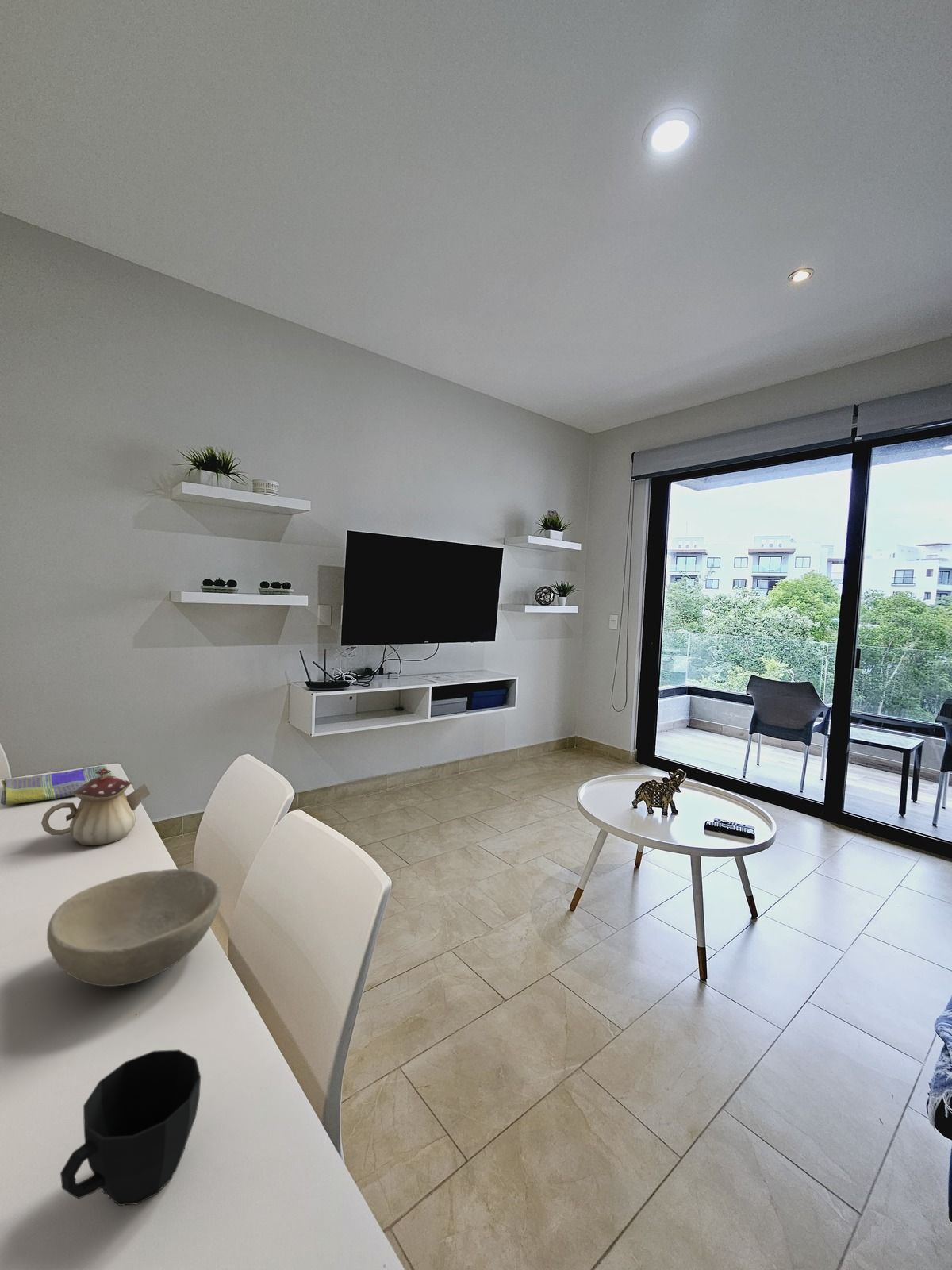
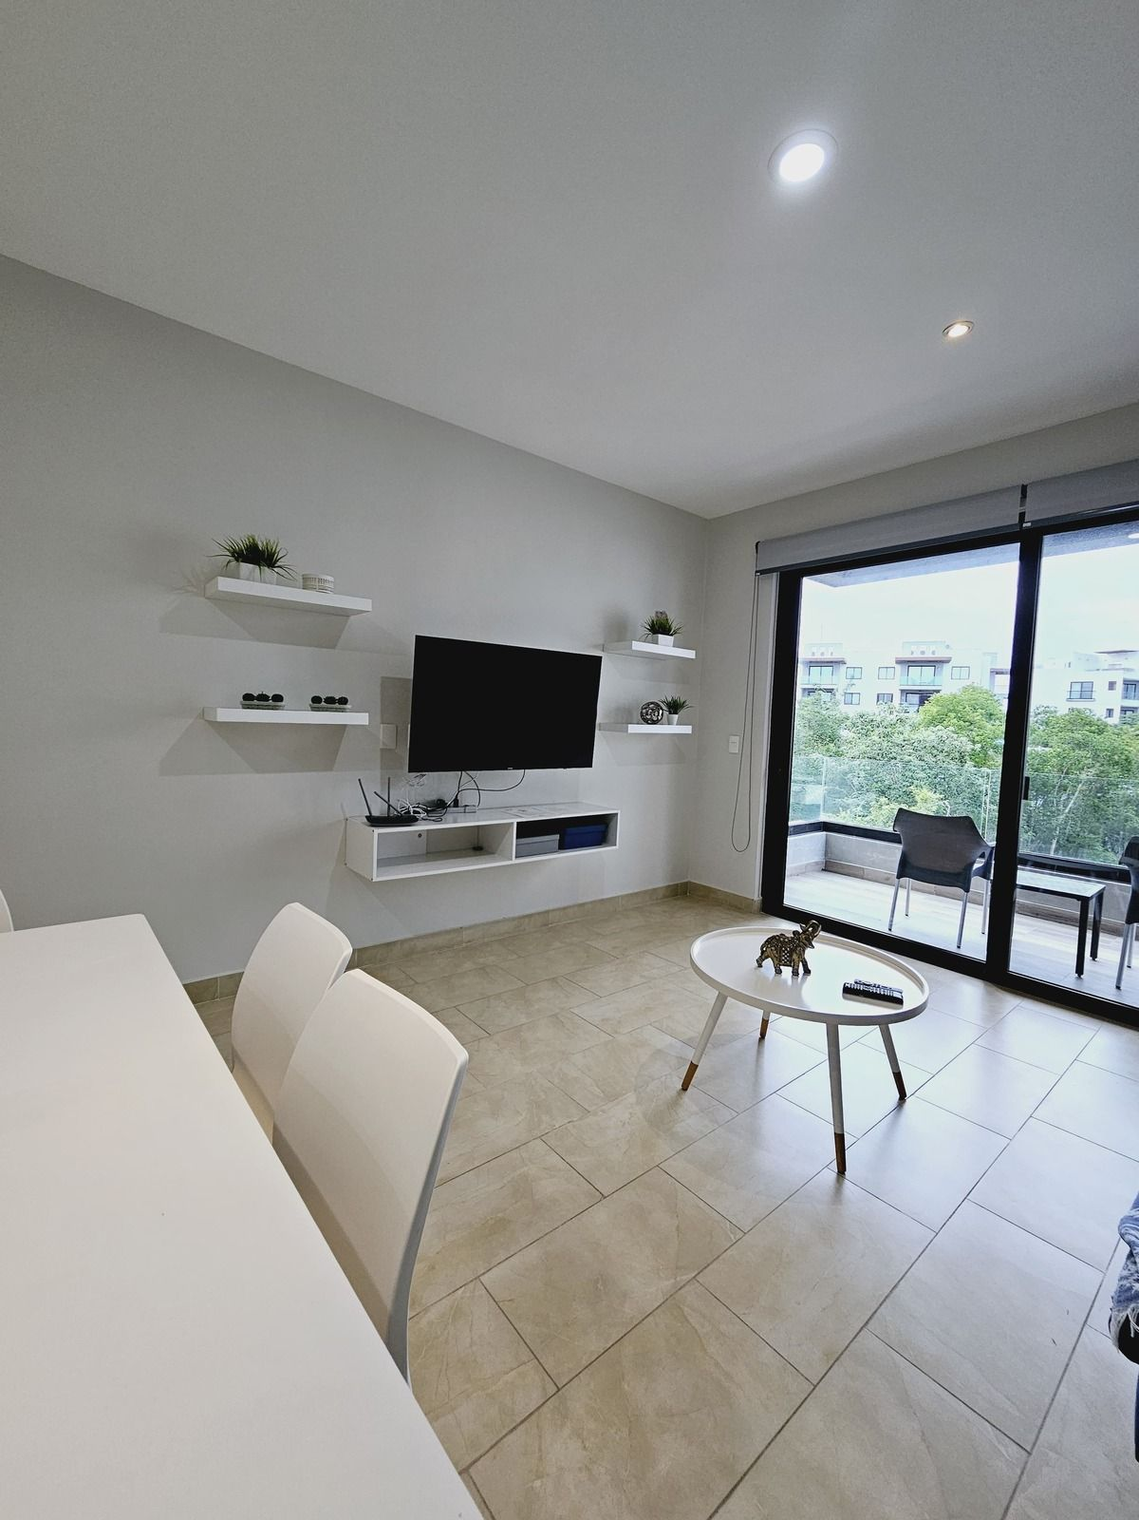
- bowl [46,868,222,987]
- cup [59,1049,202,1207]
- dish towel [0,765,113,806]
- teapot [40,768,151,846]
